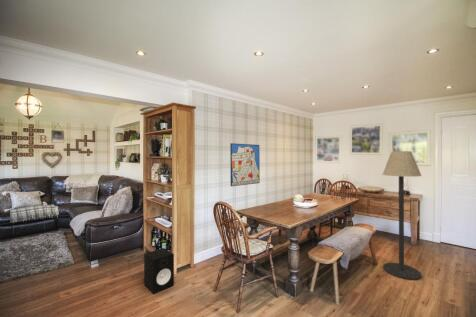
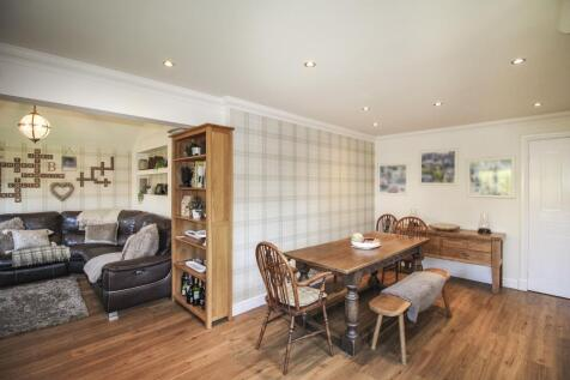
- wall art [229,142,261,187]
- speaker [143,247,175,294]
- floor lamp [381,150,422,280]
